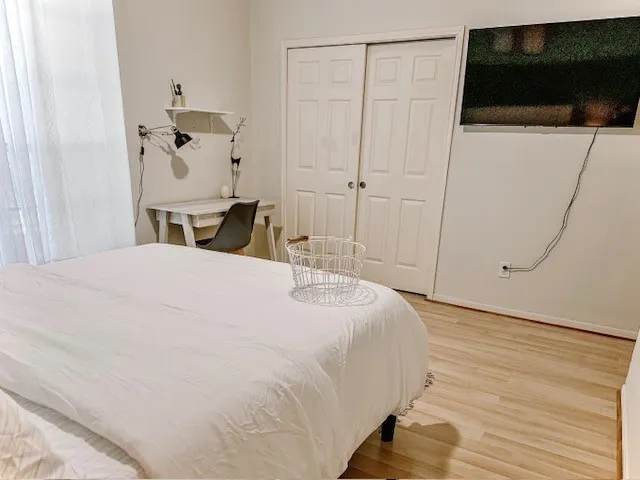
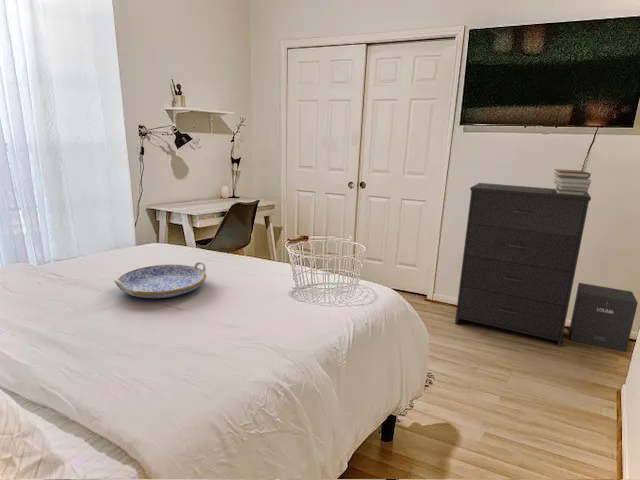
+ book stack [552,168,592,196]
+ dresser [454,182,592,348]
+ serving tray [113,261,207,299]
+ speaker [569,282,639,353]
